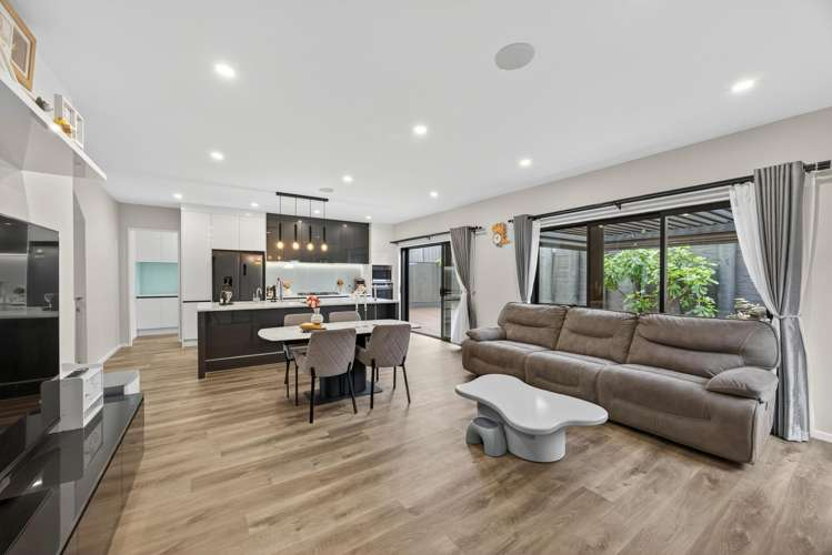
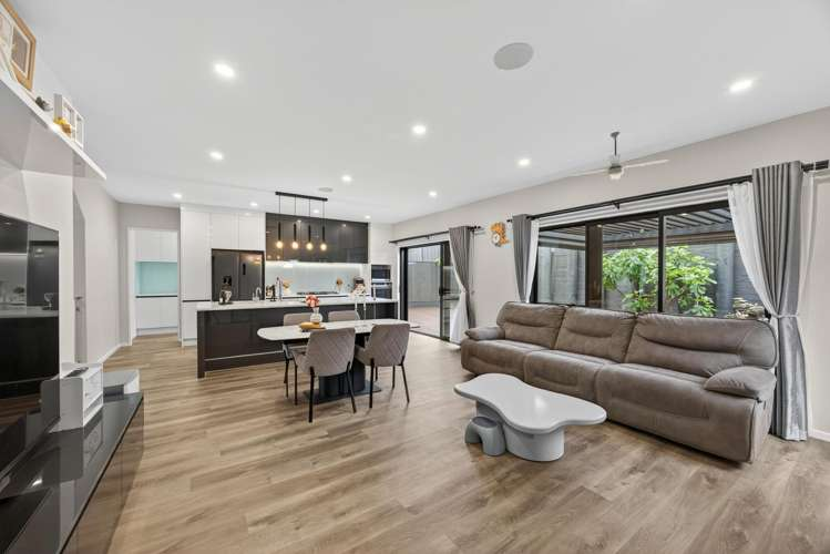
+ ceiling fan [568,131,669,181]
